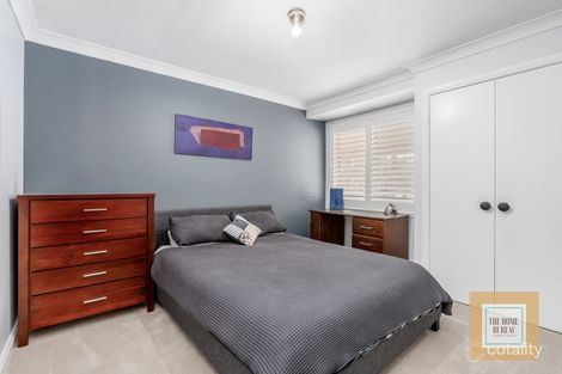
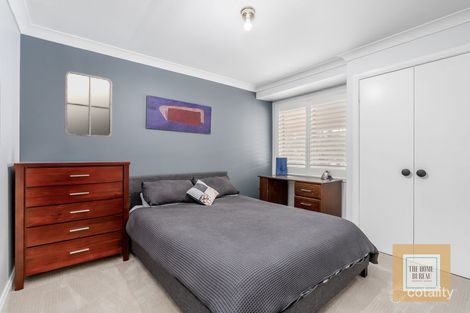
+ home mirror [64,71,113,138]
